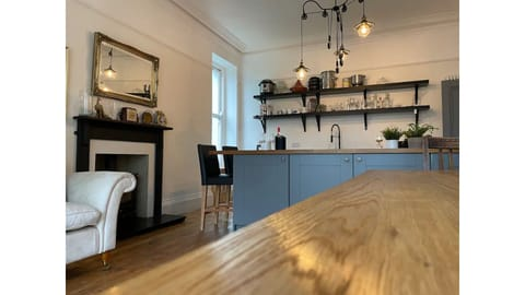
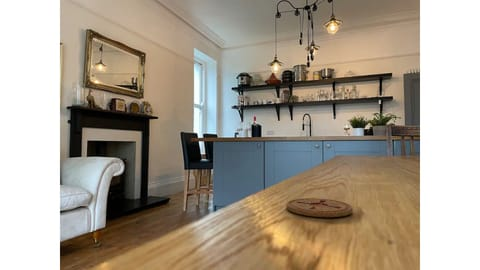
+ coaster [285,197,354,218]
